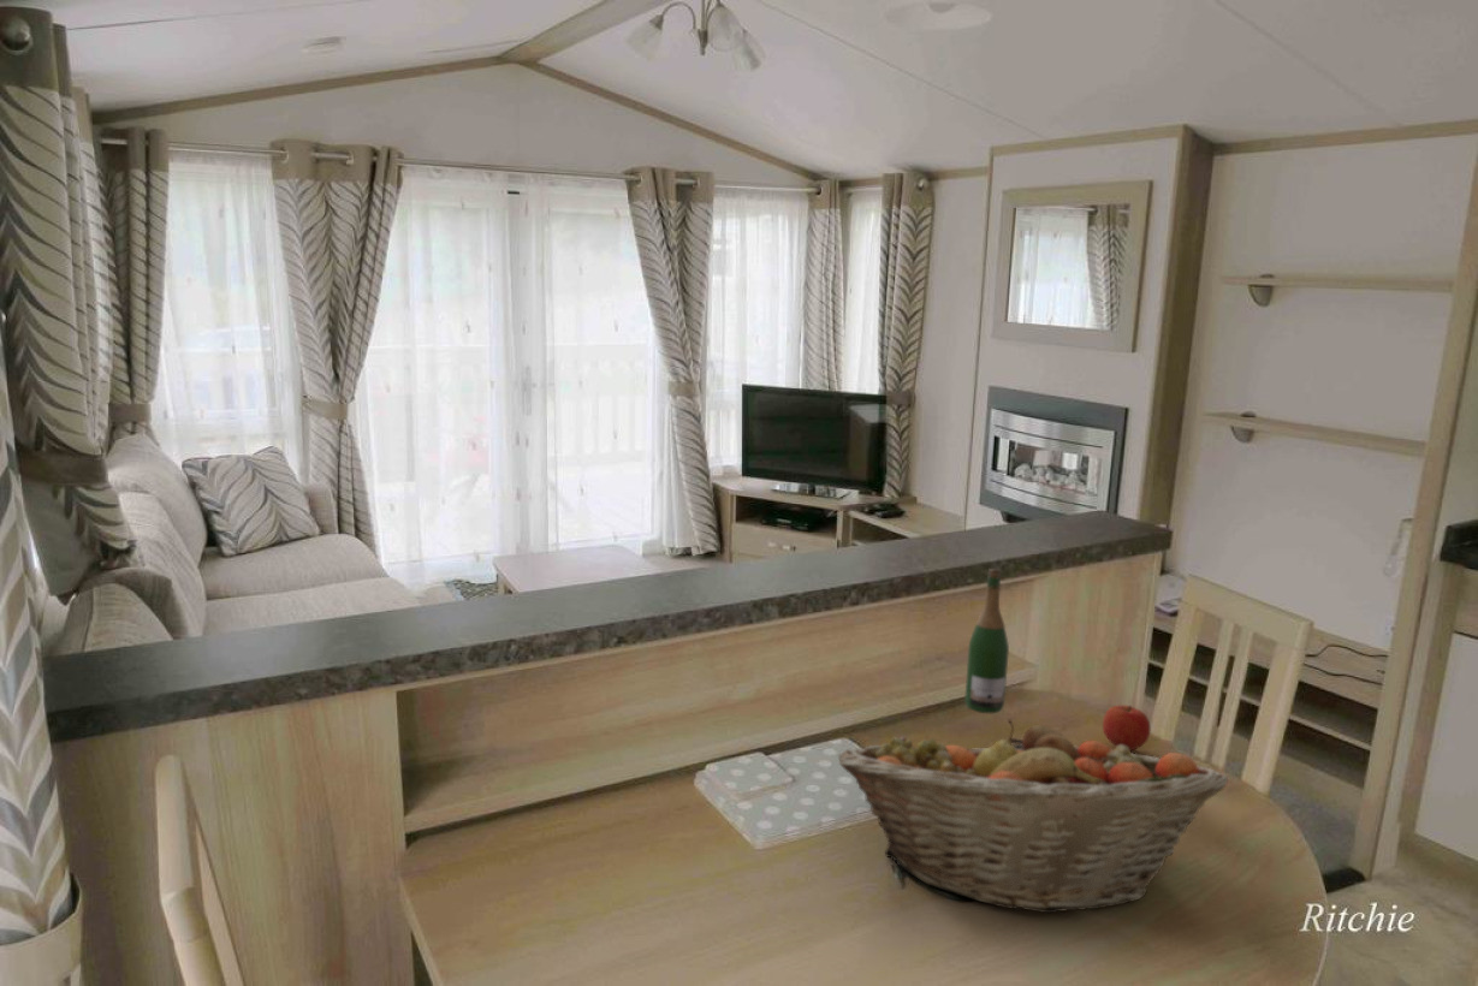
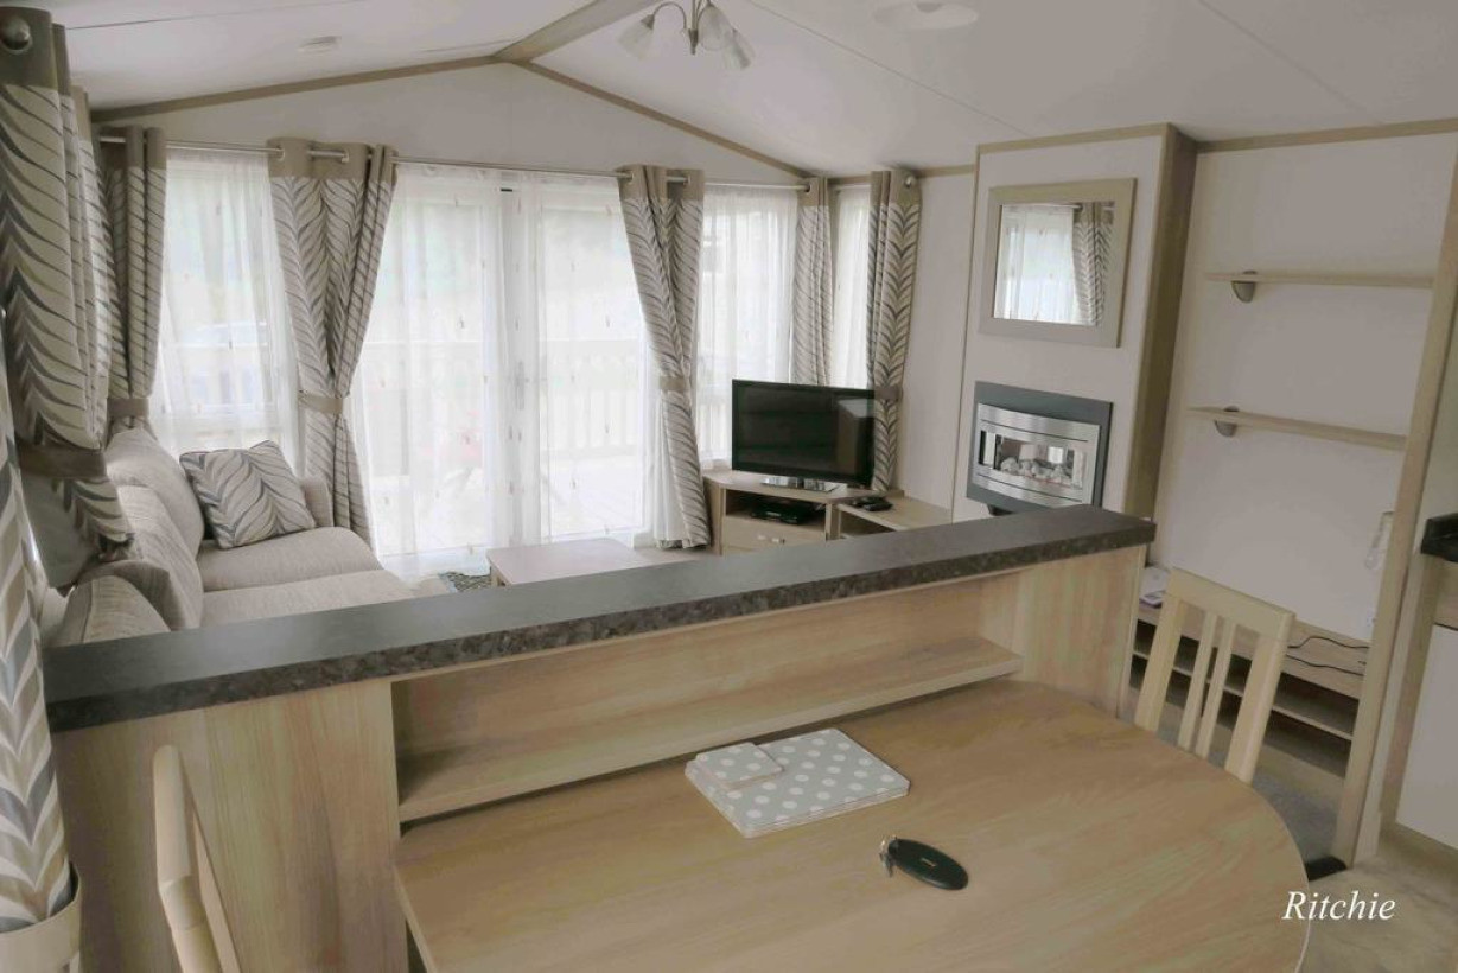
- wine bottle [963,568,1023,749]
- fruit basket [838,718,1229,914]
- apple [1102,705,1151,752]
